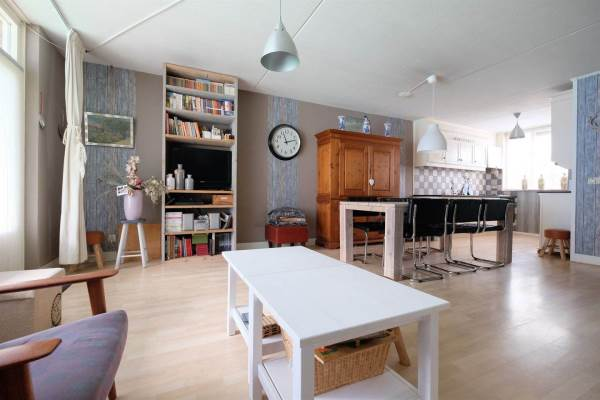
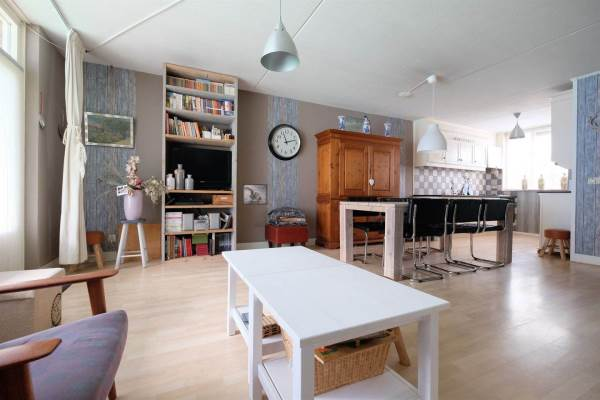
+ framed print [241,183,268,206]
